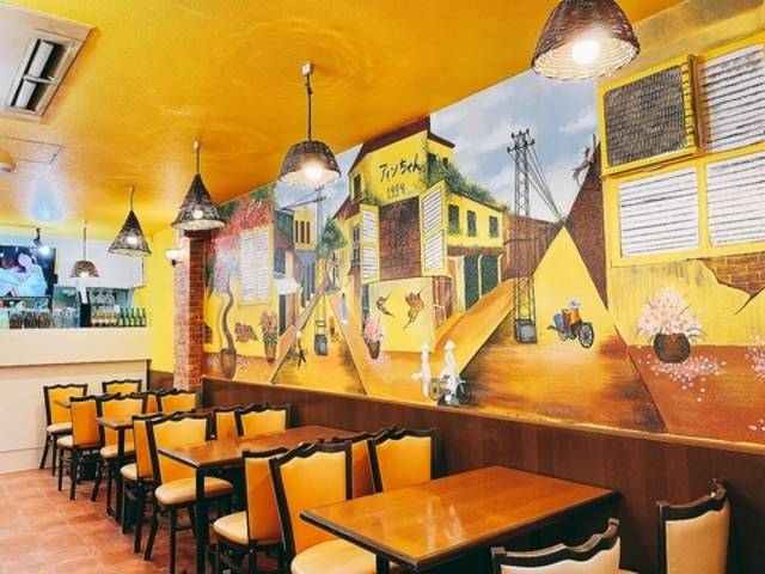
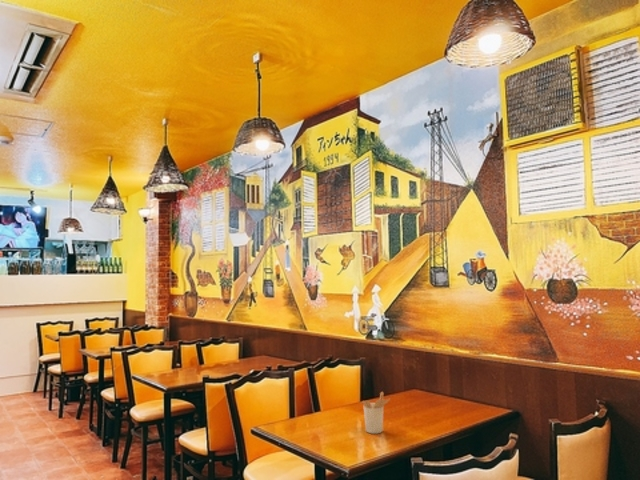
+ utensil holder [361,391,391,435]
